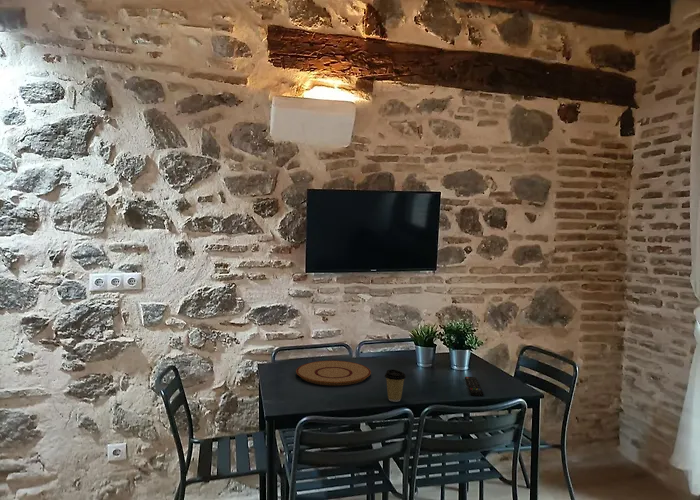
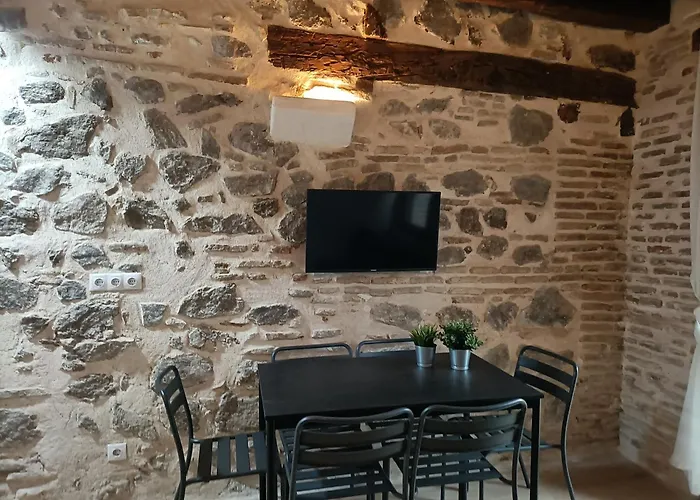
- remote control [464,376,485,397]
- plate [295,360,372,387]
- coffee cup [384,368,407,403]
